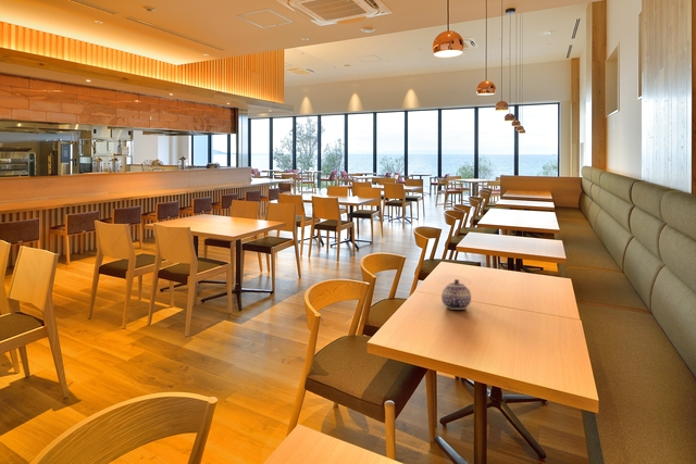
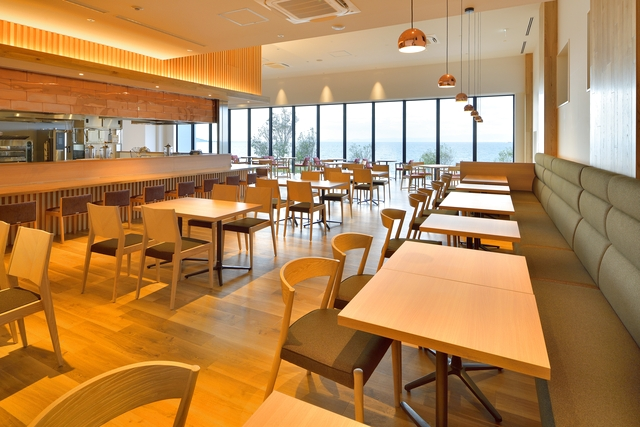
- teapot [440,278,472,311]
